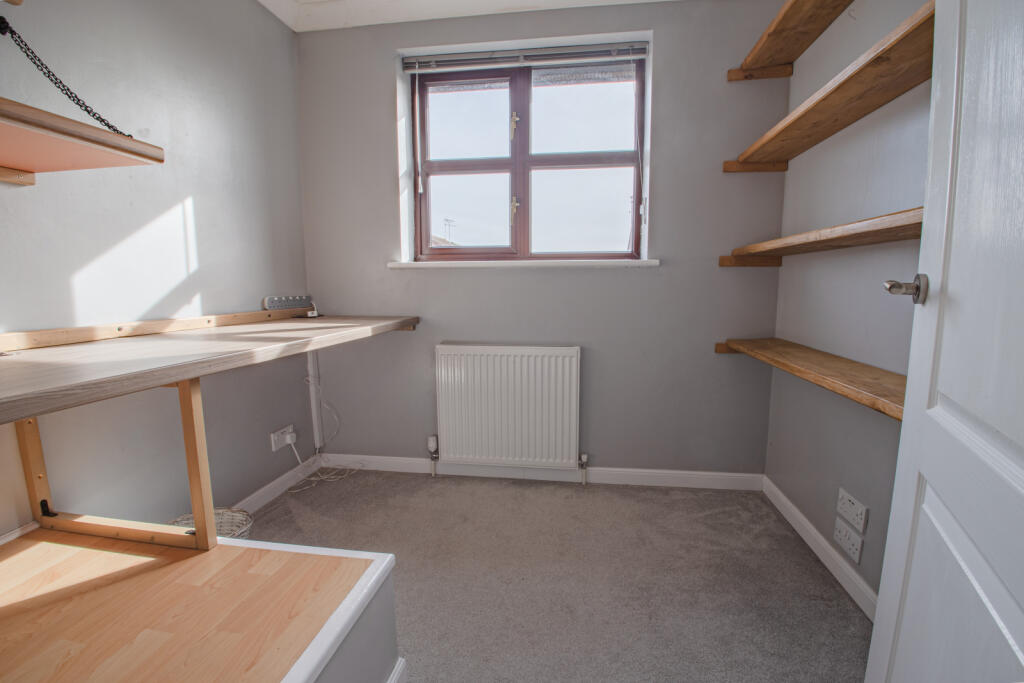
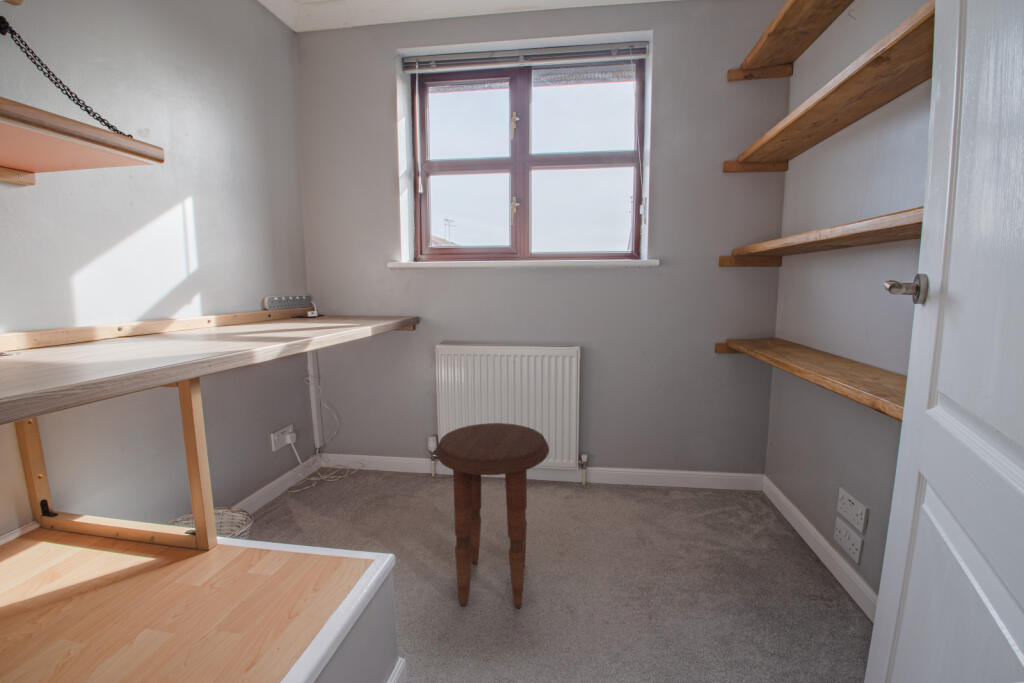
+ side table [435,422,550,610]
